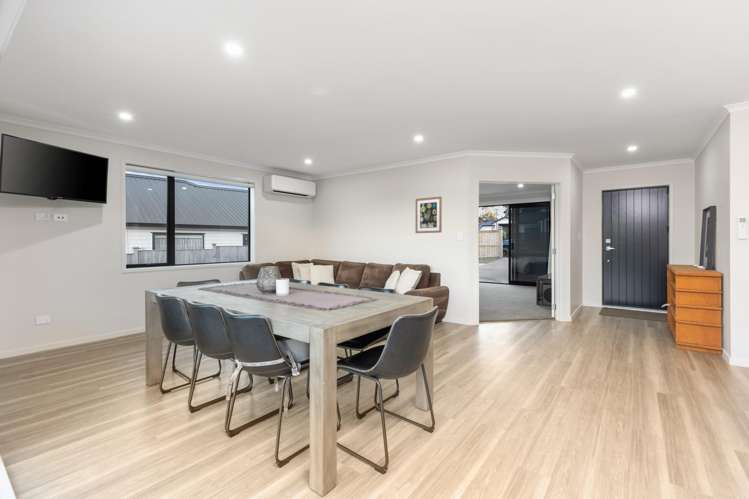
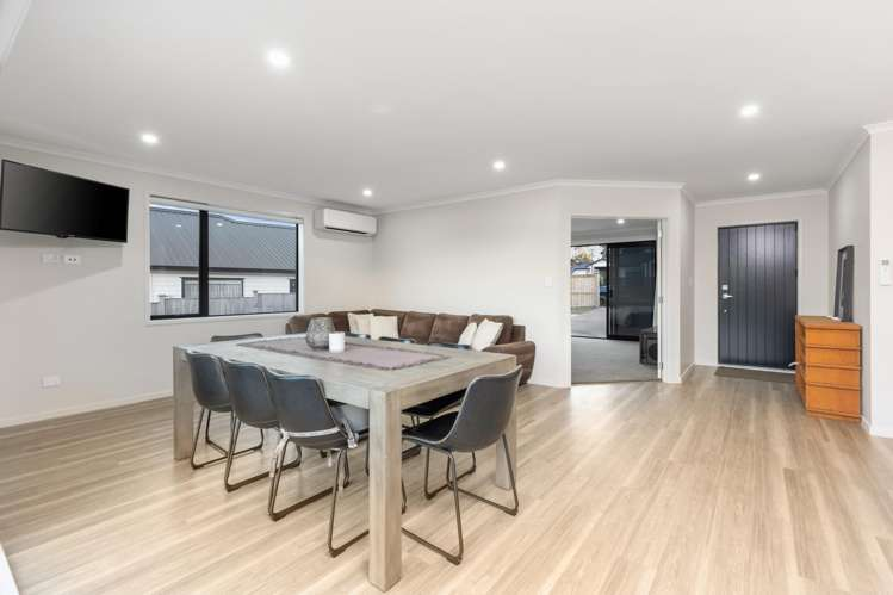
- wall art [415,195,443,234]
